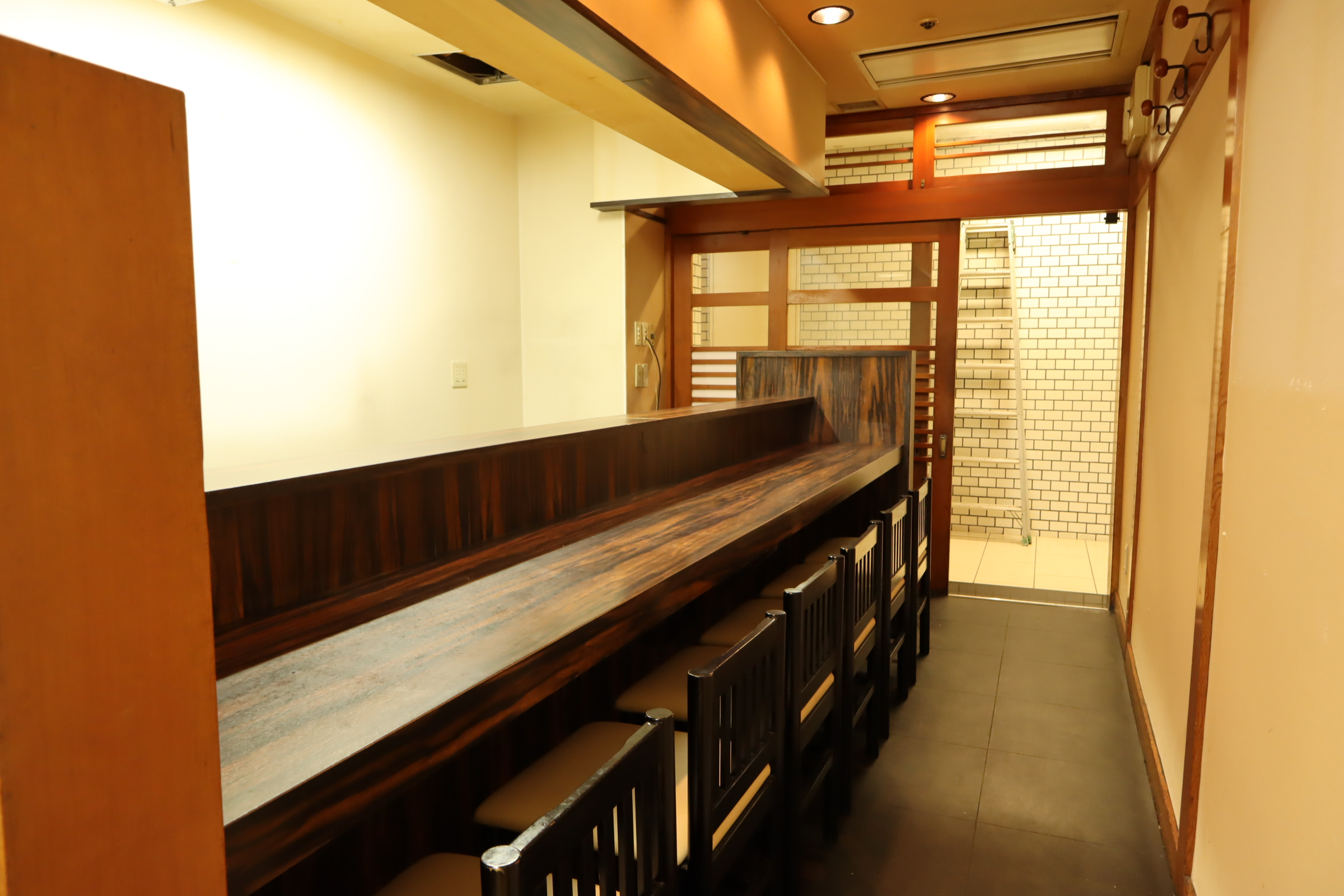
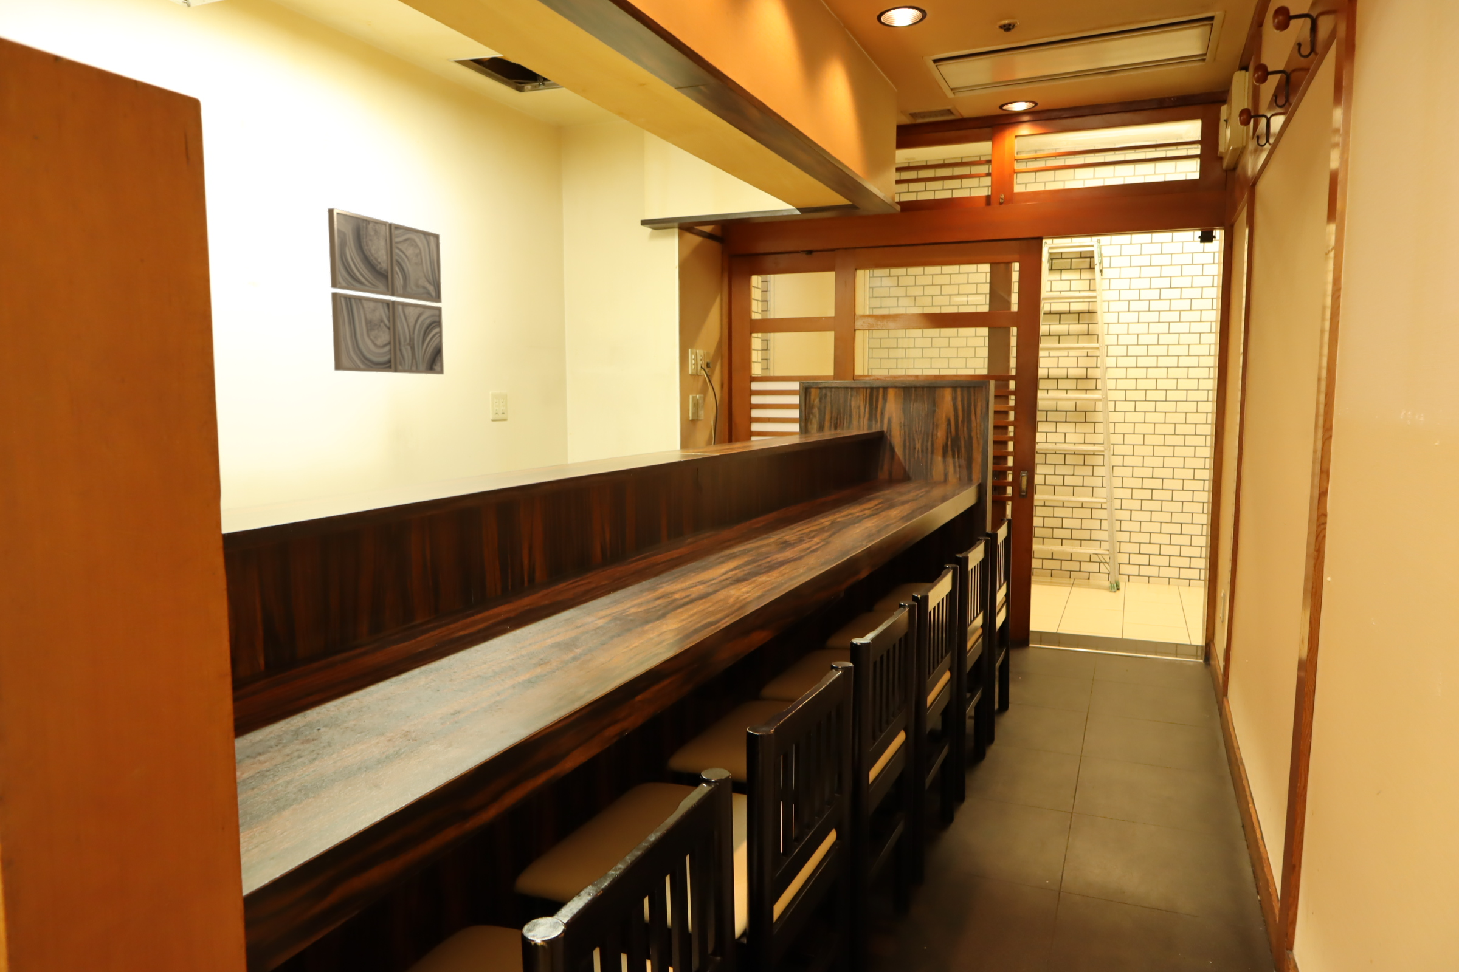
+ wall art [327,207,444,375]
